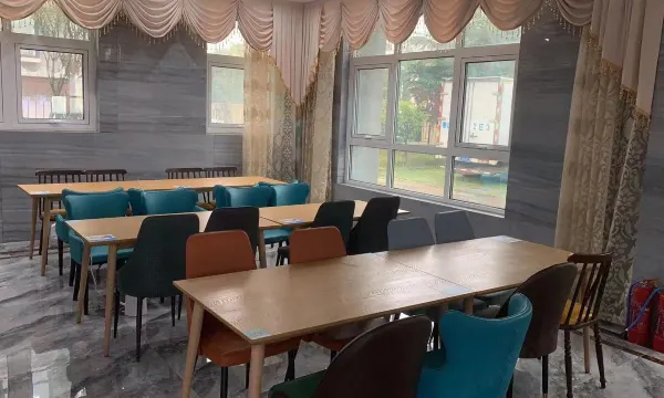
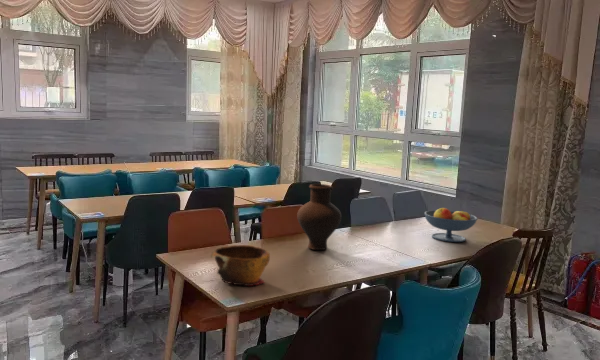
+ fruit bowl [423,207,478,243]
+ vase [296,183,342,251]
+ bowl [209,244,271,287]
